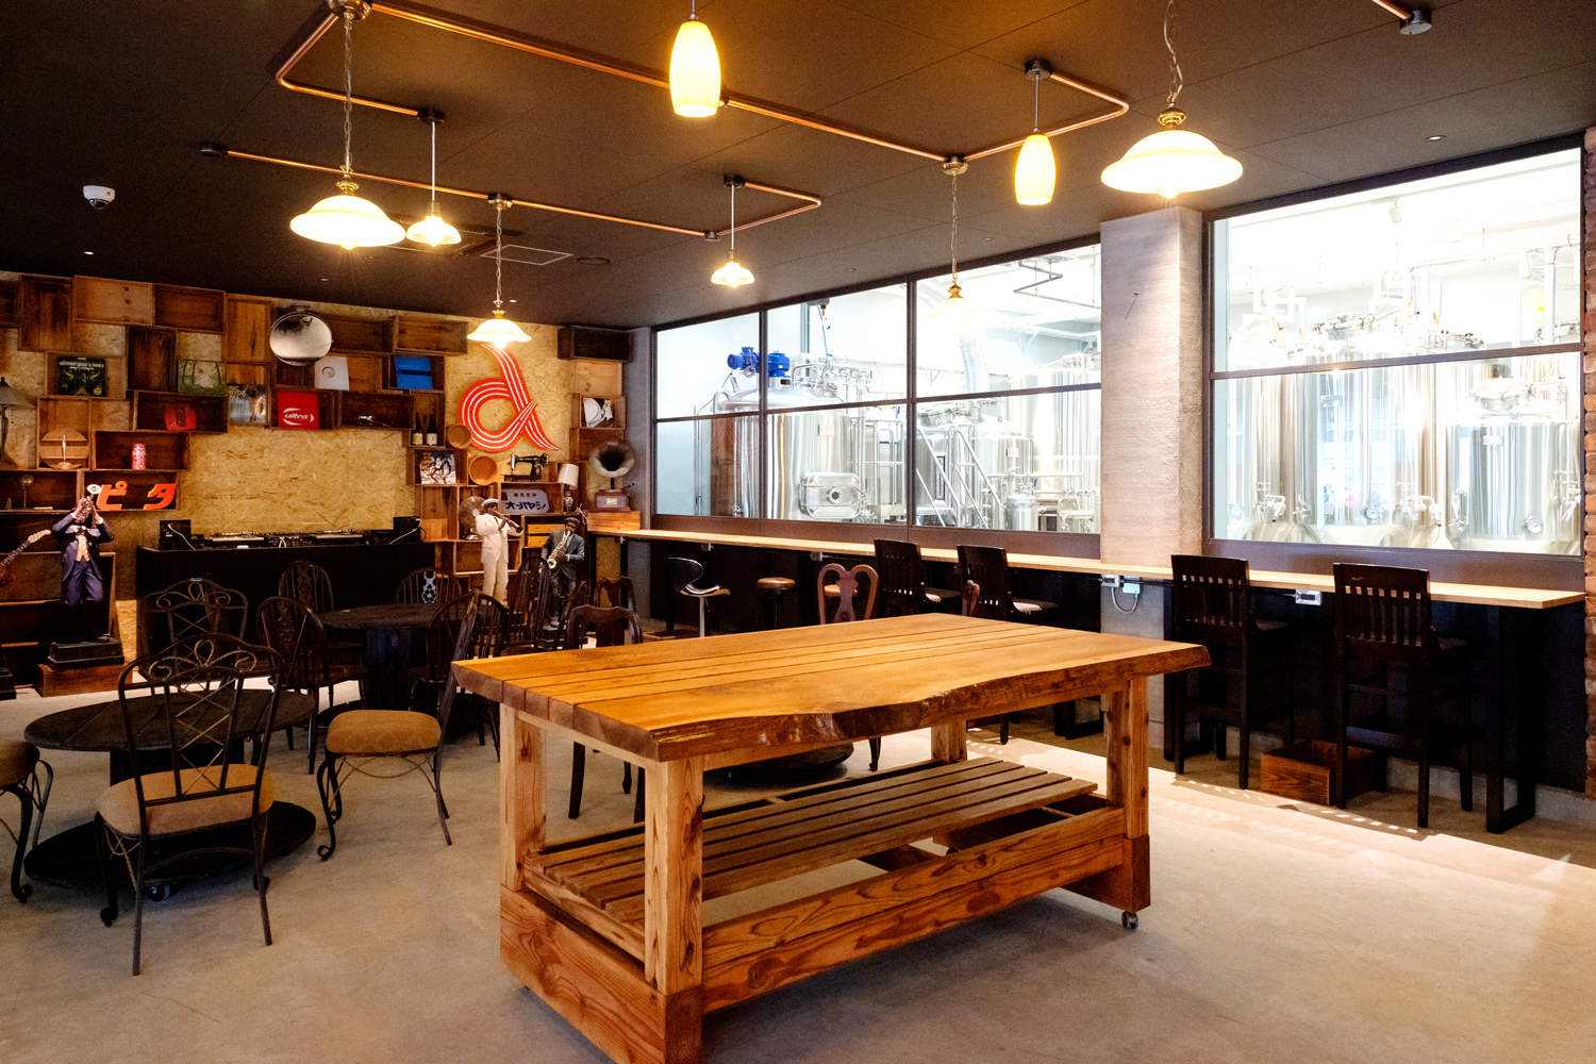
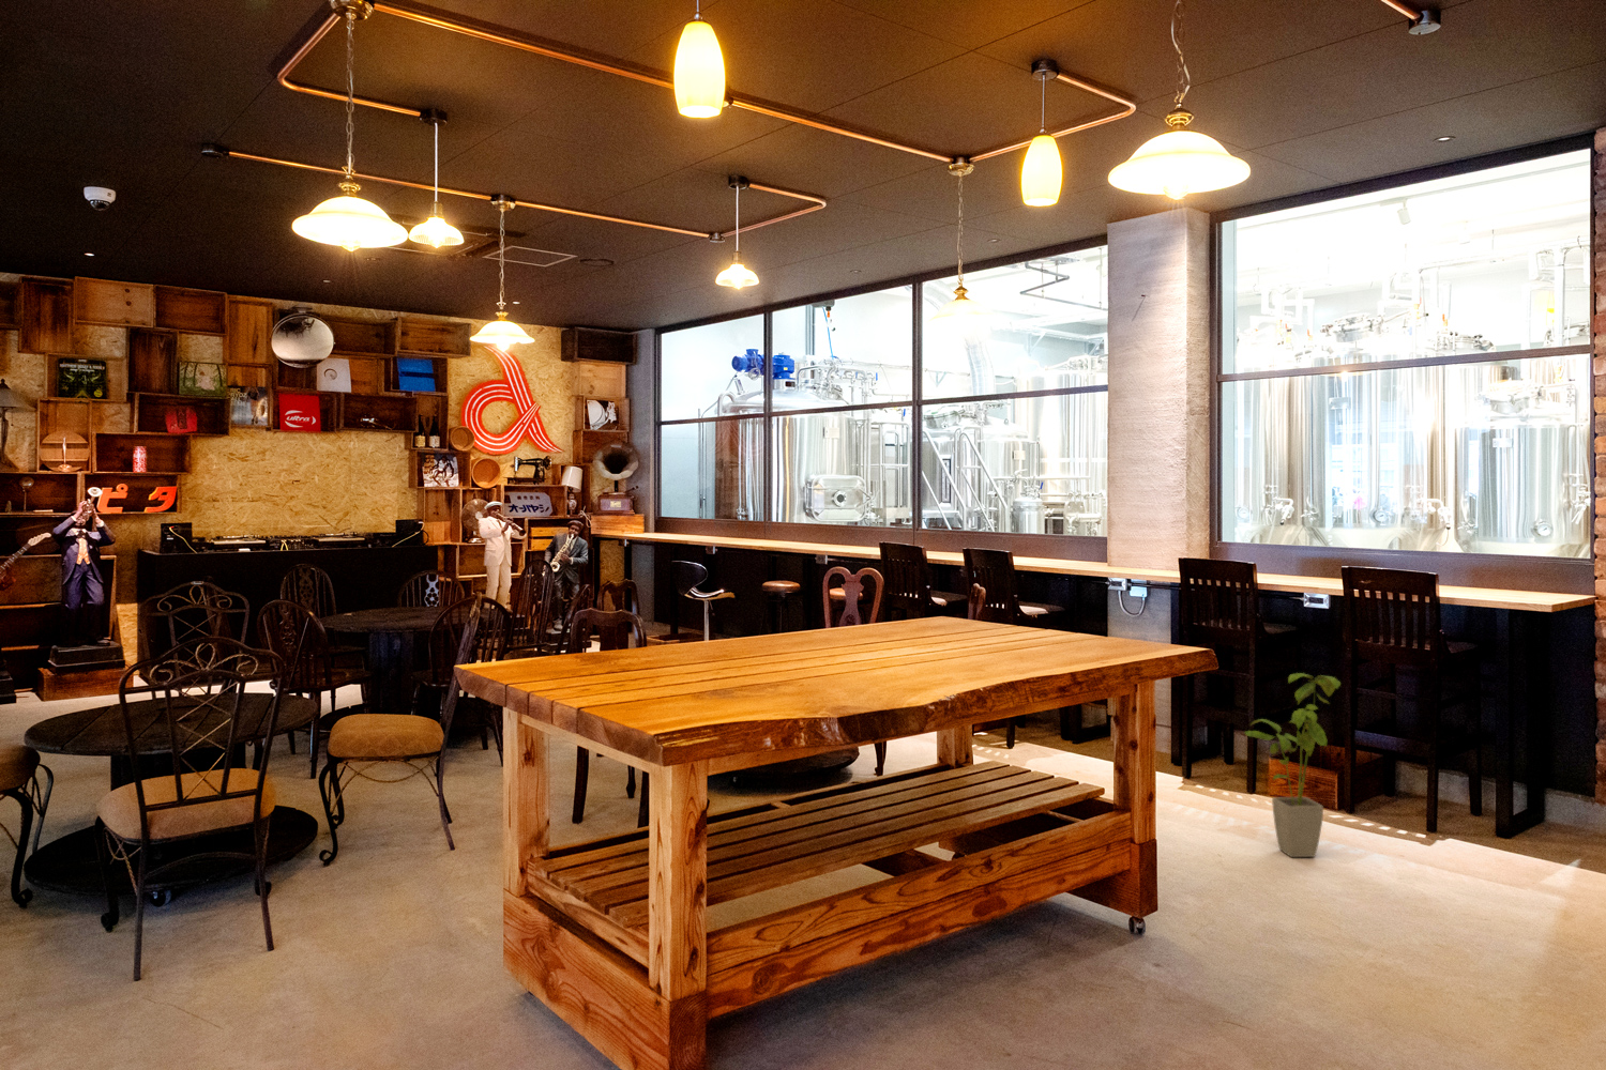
+ house plant [1243,672,1342,859]
